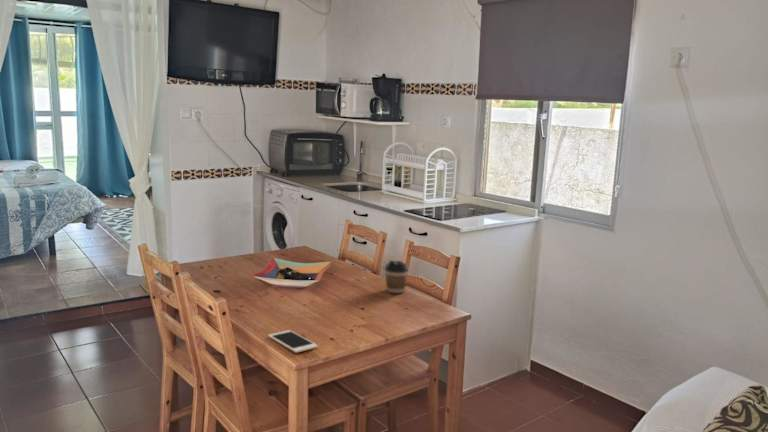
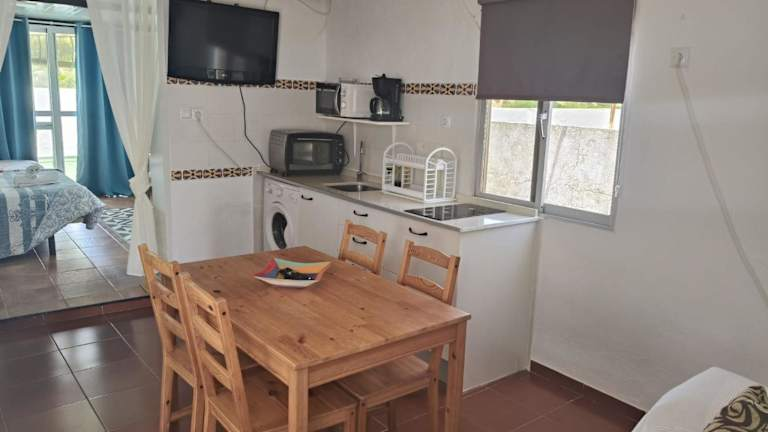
- coffee cup [384,259,409,294]
- cell phone [267,329,319,354]
